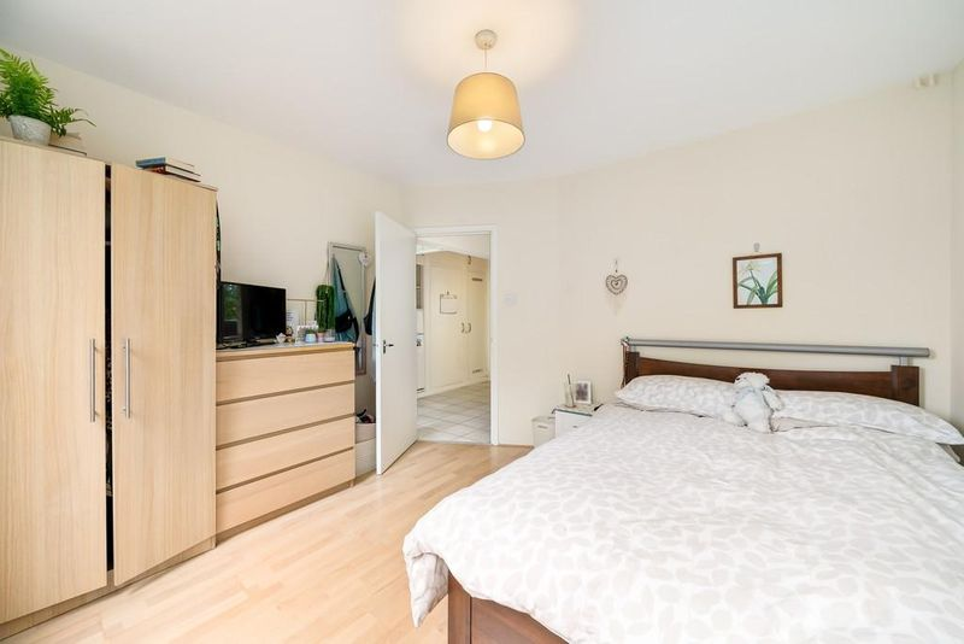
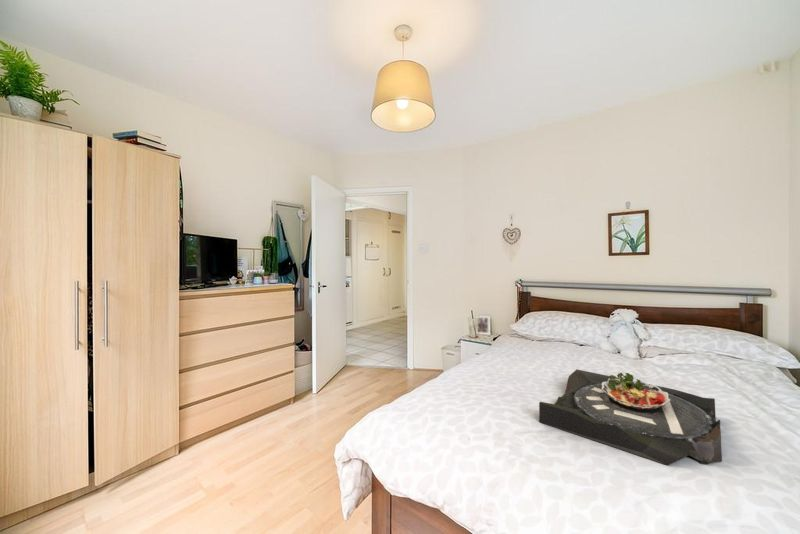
+ serving tray [538,368,723,466]
